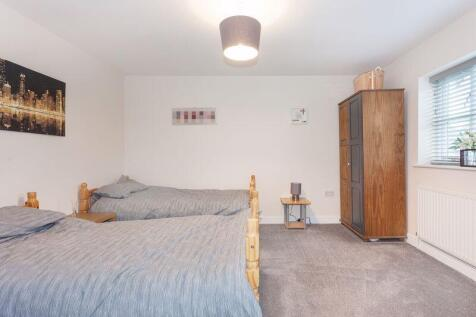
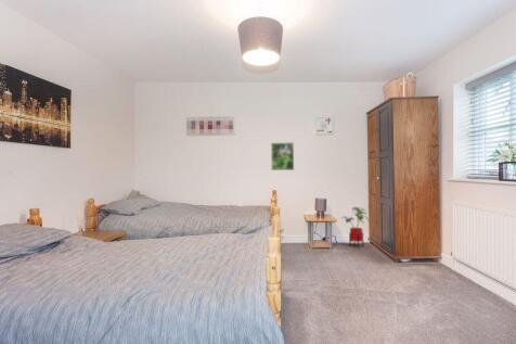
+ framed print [270,141,295,171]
+ house plant [340,206,370,250]
